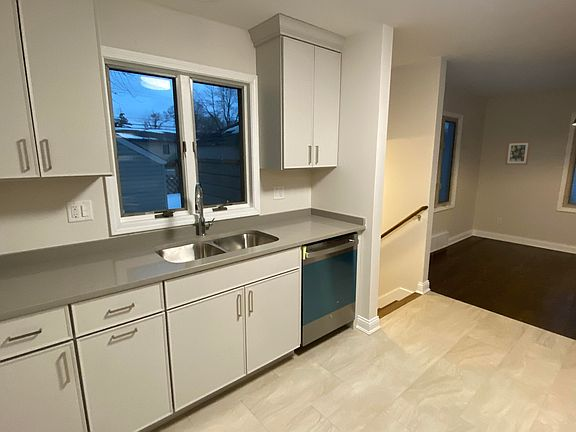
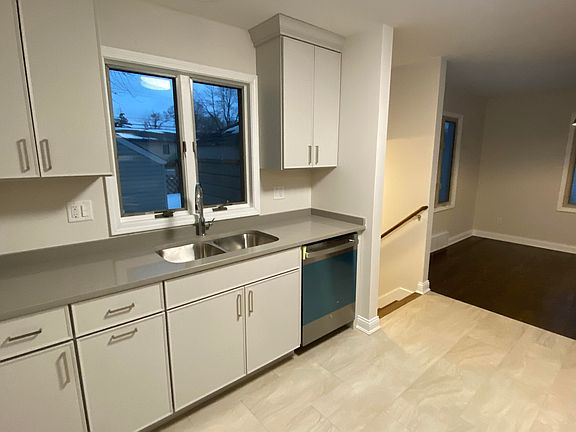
- wall art [504,140,531,166]
